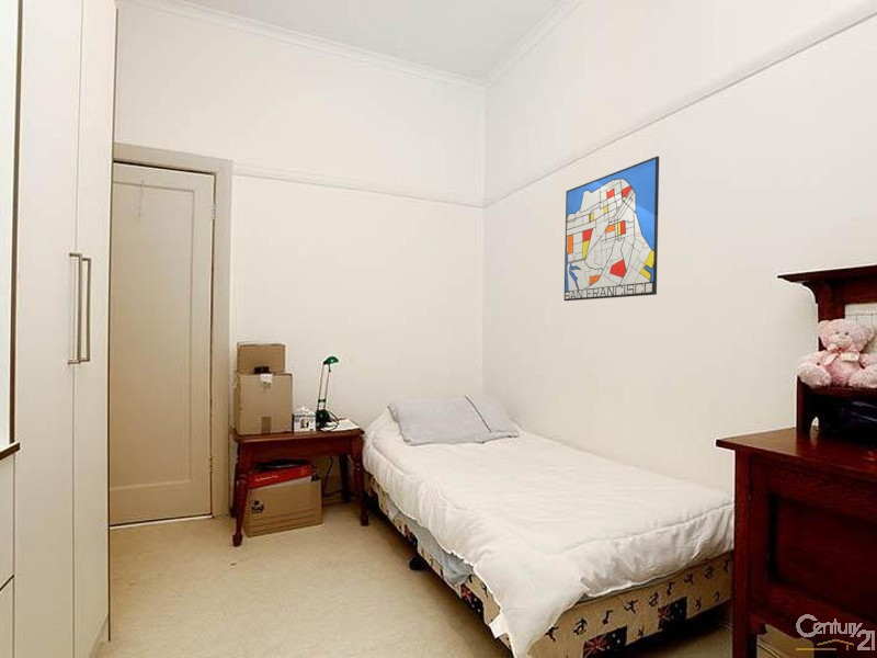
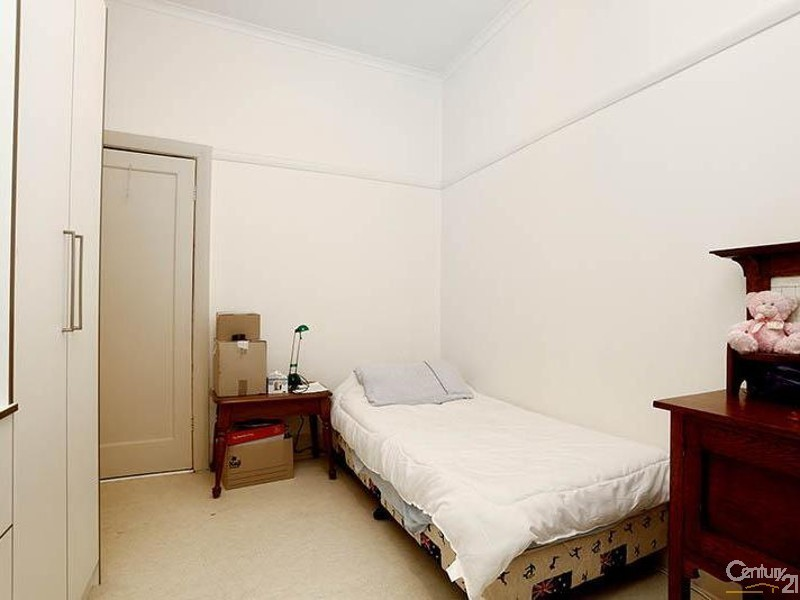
- wall art [563,155,660,302]
